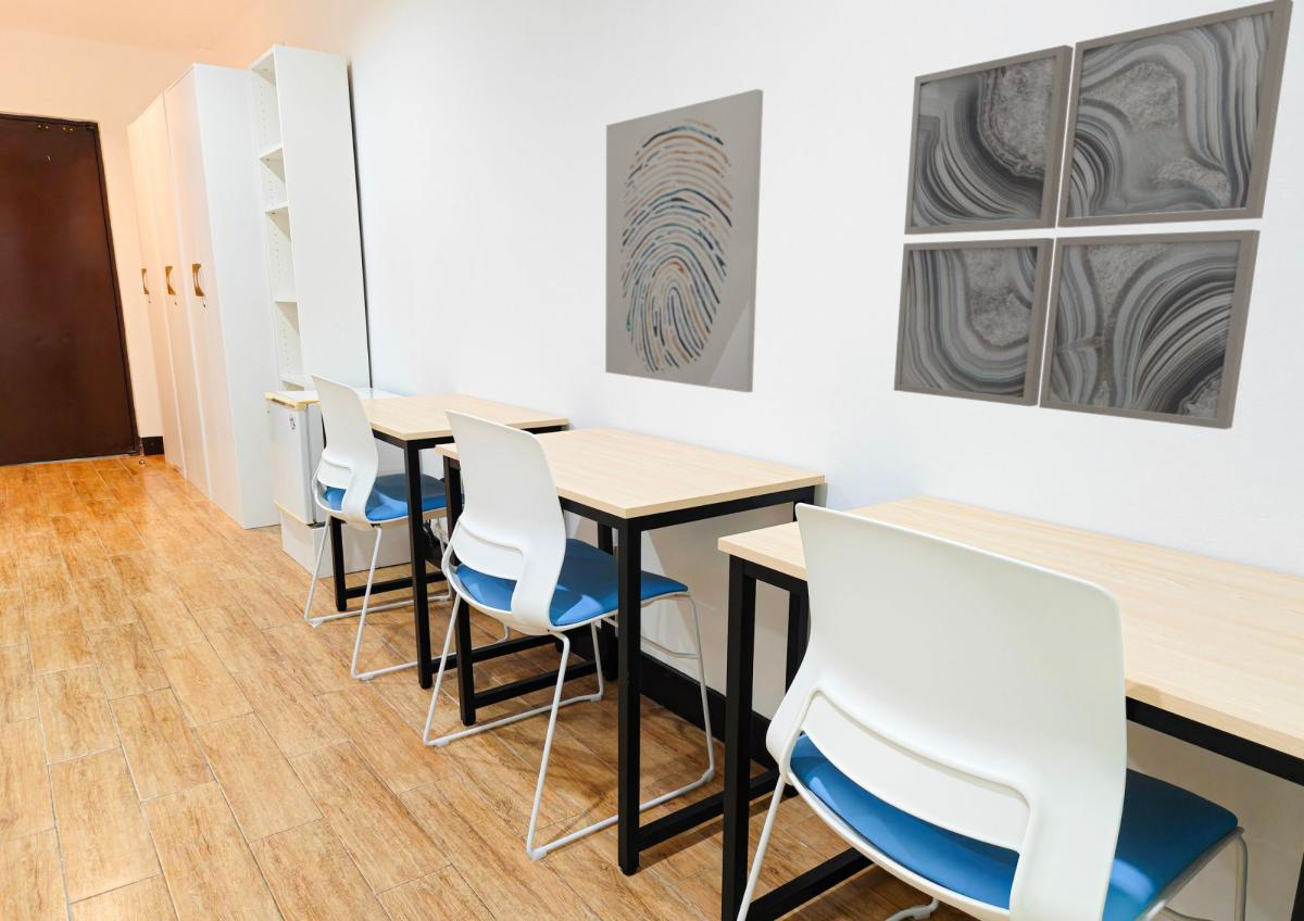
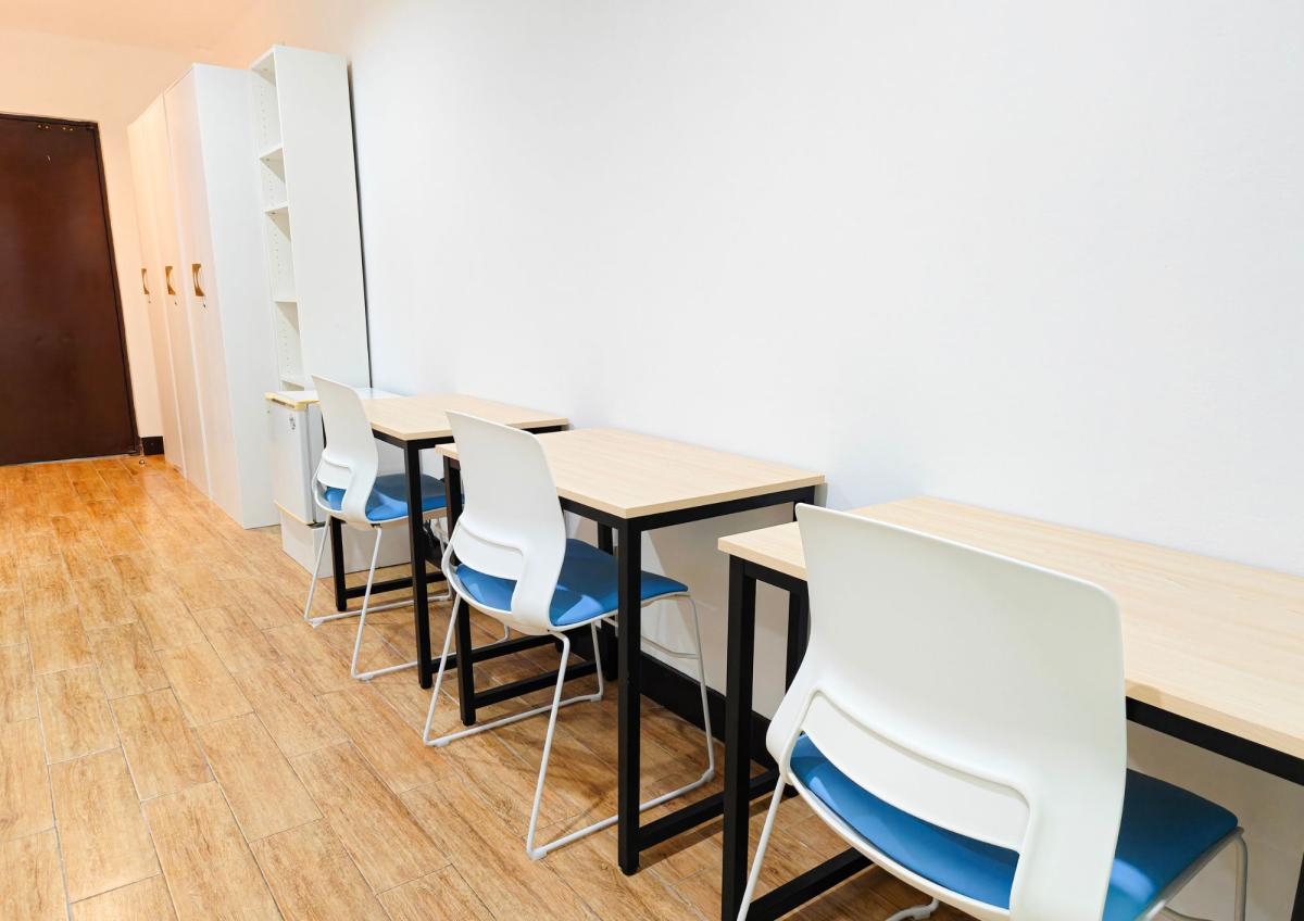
- wall art [893,0,1294,430]
- wall art [604,88,764,393]
